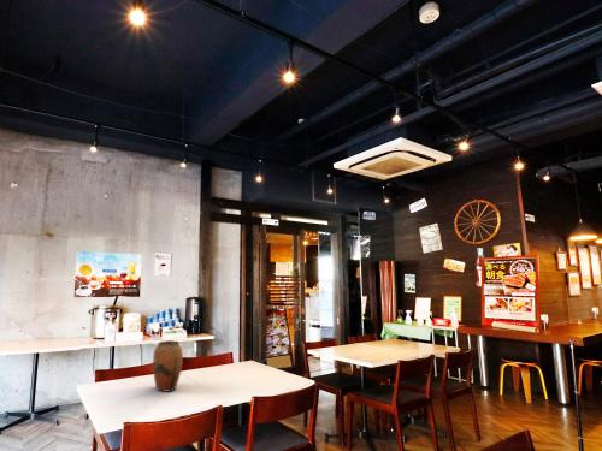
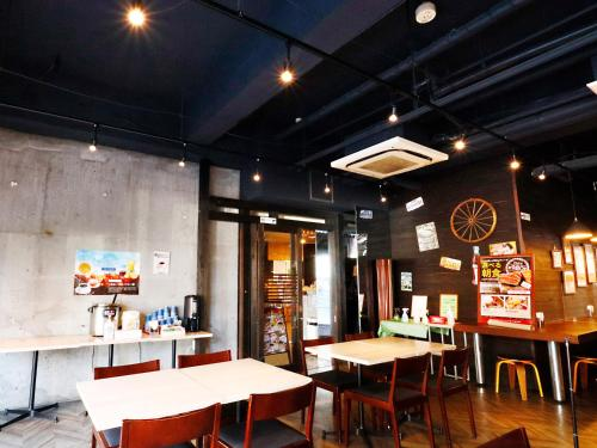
- vase [152,339,184,393]
